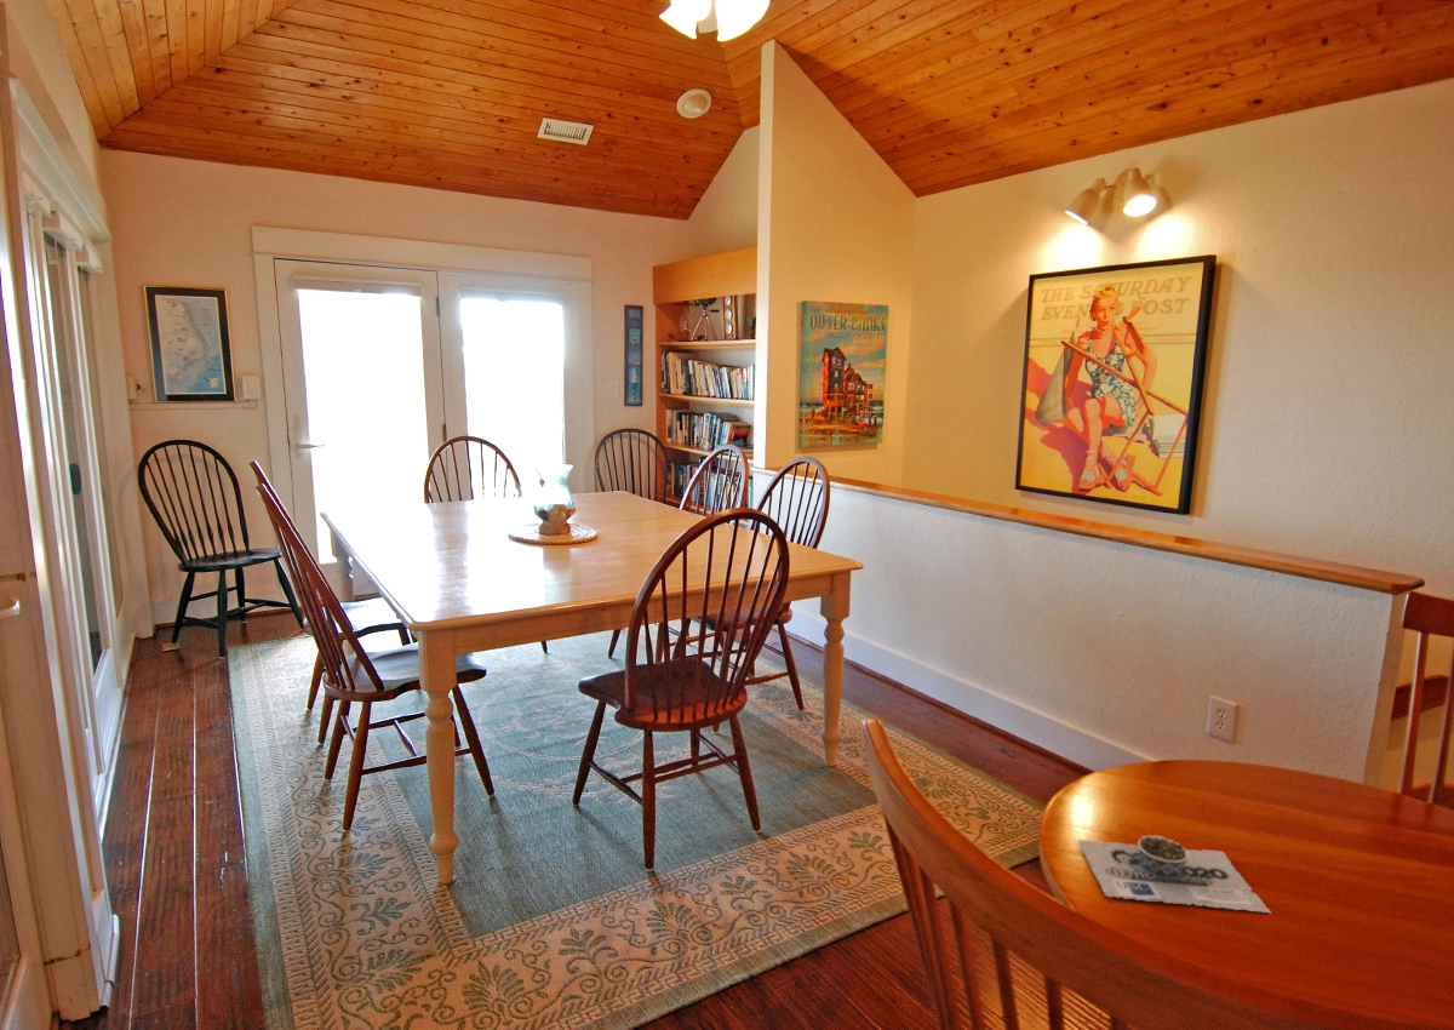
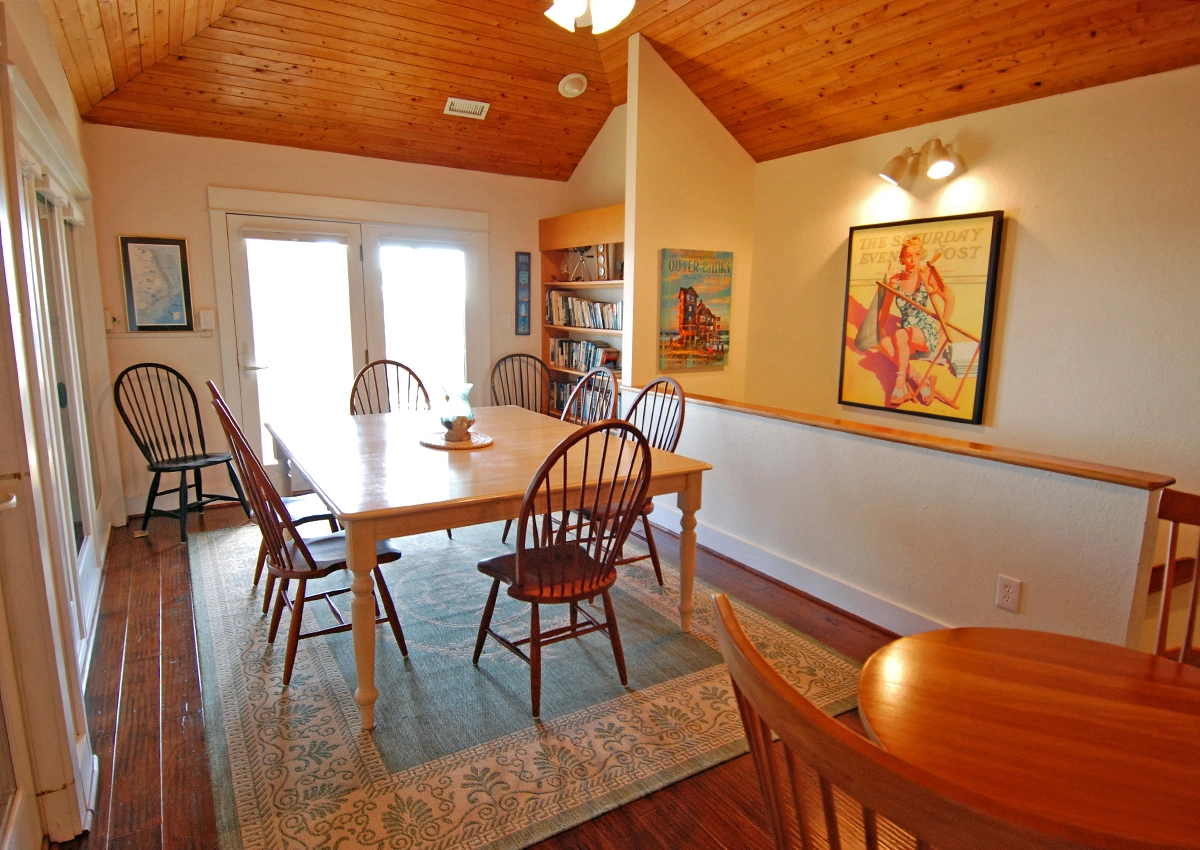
- decorative bowl [1077,834,1272,915]
